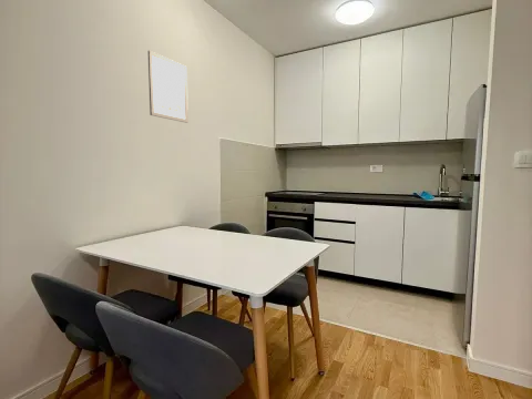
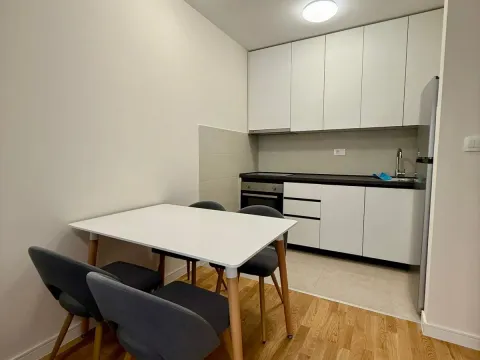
- wall art [147,50,190,124]
